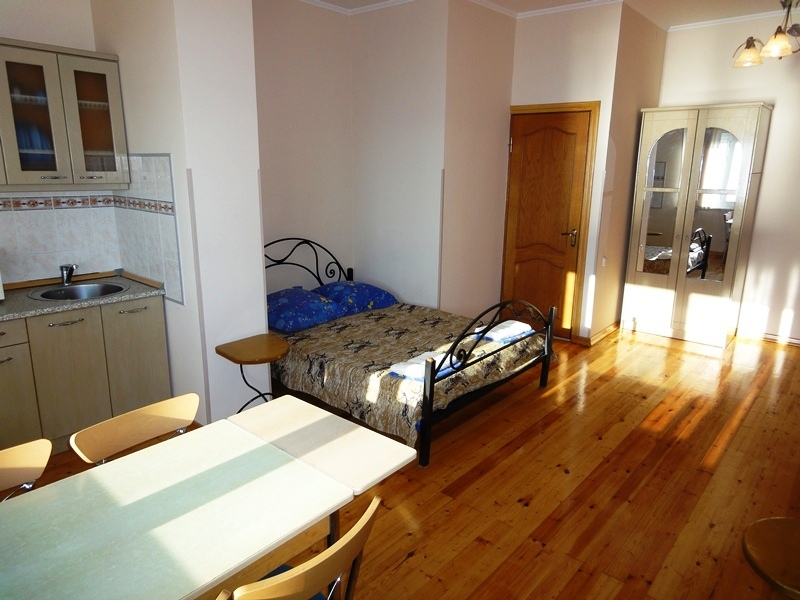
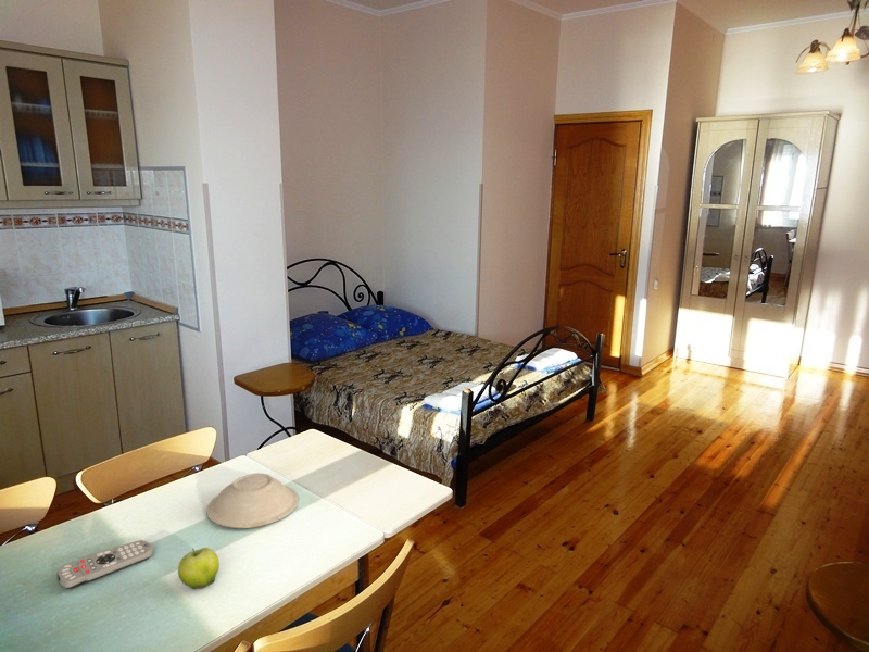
+ remote control [56,539,154,590]
+ bowl [206,473,300,529]
+ fruit [177,547,221,590]
